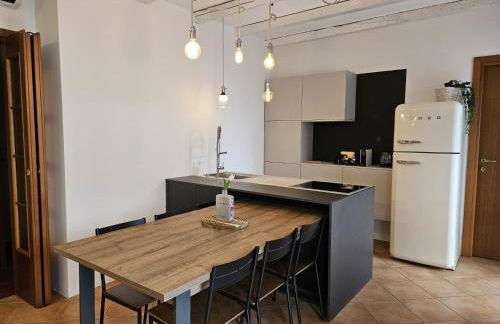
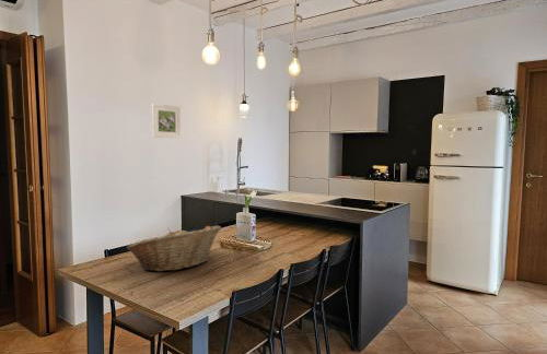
+ fruit basket [126,224,222,272]
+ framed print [151,103,182,140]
